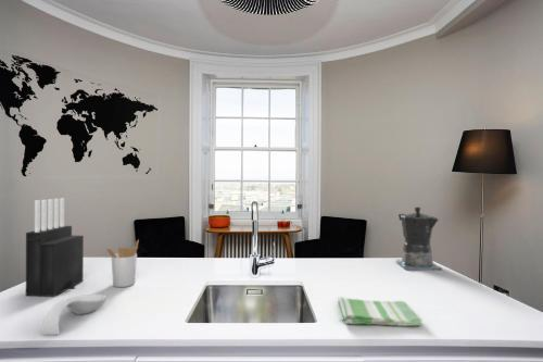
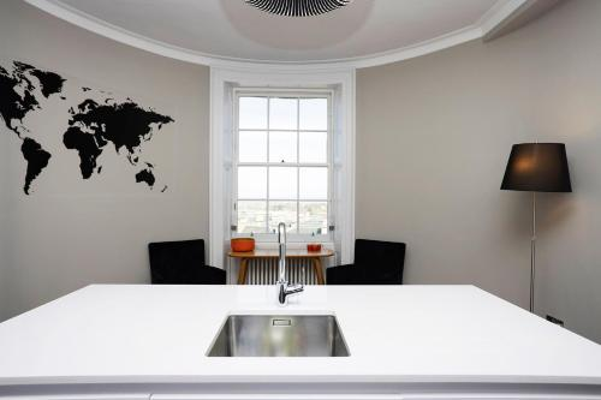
- utensil holder [105,239,140,288]
- spoon rest [40,294,108,336]
- coffee maker [395,205,443,271]
- knife block [25,197,85,298]
- dish towel [337,296,424,327]
